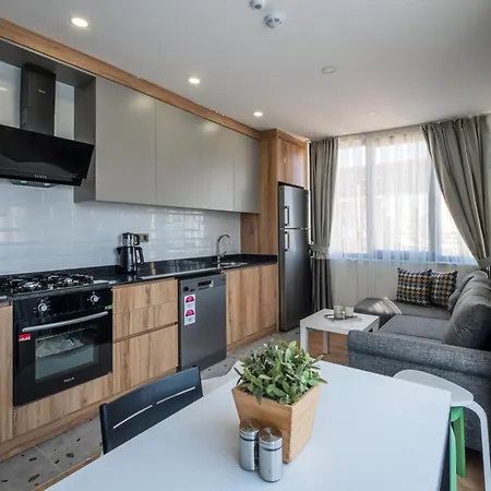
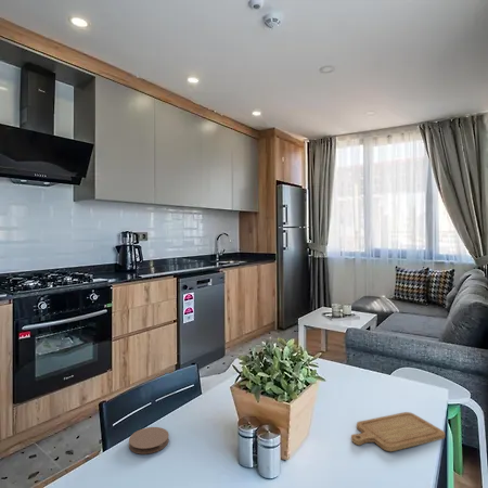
+ coaster [128,426,170,455]
+ chopping board [350,411,446,452]
